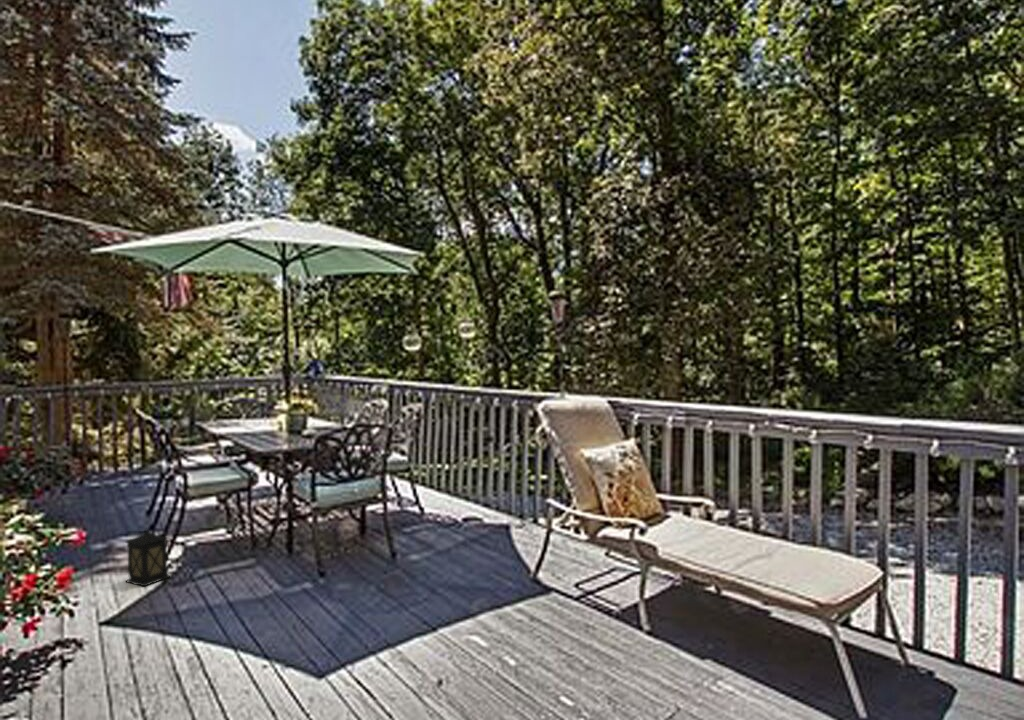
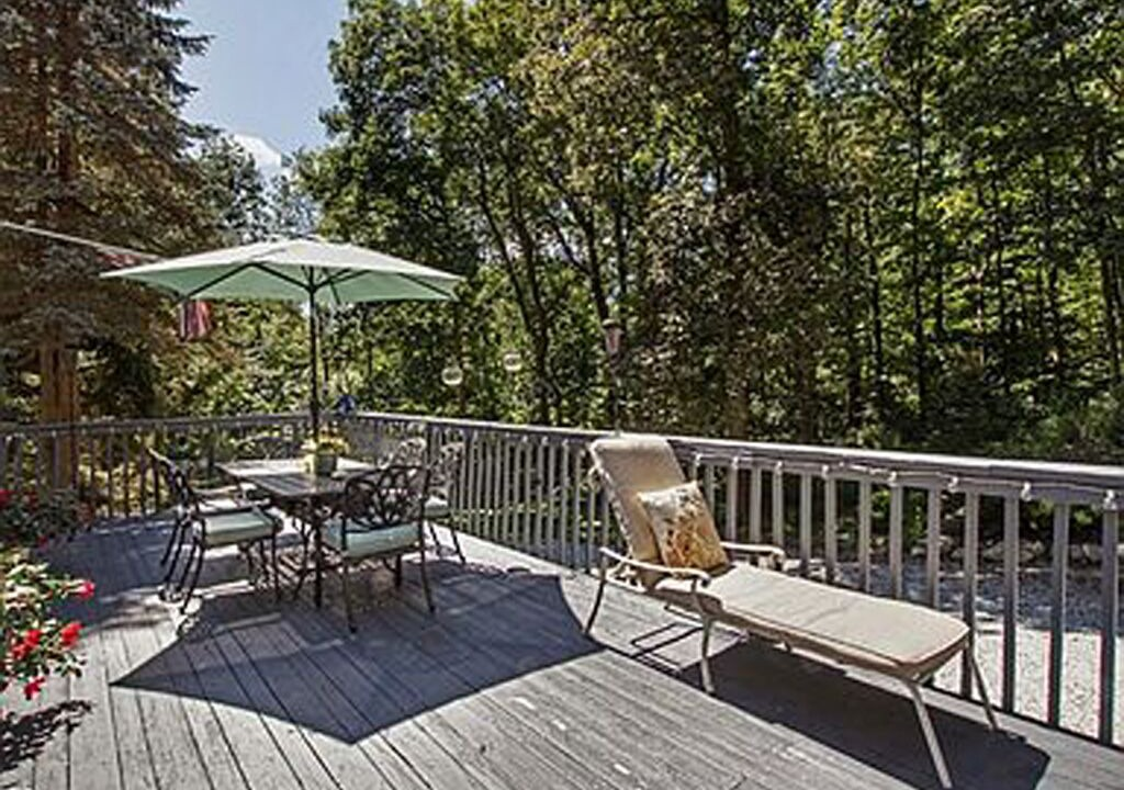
- lantern [124,526,172,587]
